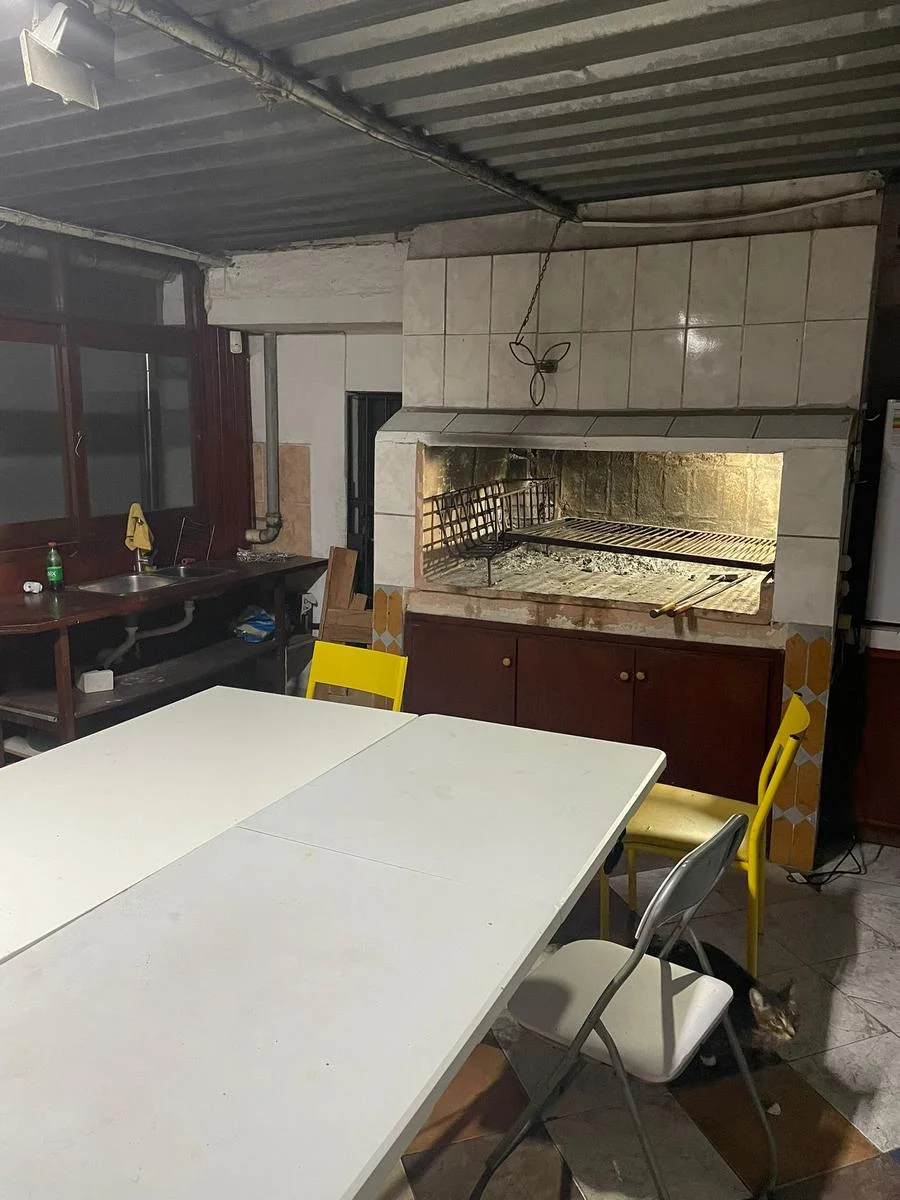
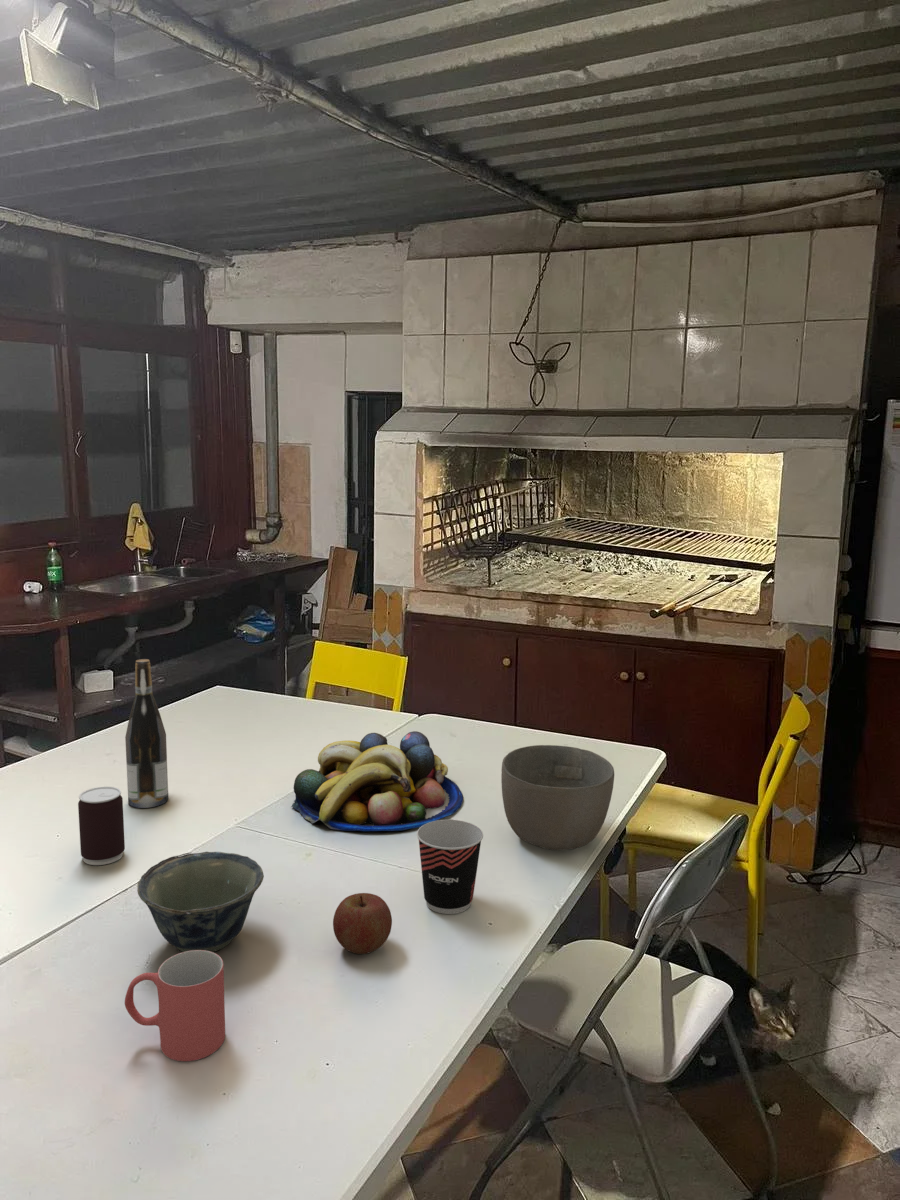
+ fruit bowl [291,730,464,832]
+ cup [416,819,484,915]
+ beverage can [77,786,126,866]
+ apple [332,892,393,955]
+ wine bottle [124,658,169,809]
+ bowl [136,851,265,953]
+ mug [124,950,226,1062]
+ bowl [500,744,615,851]
